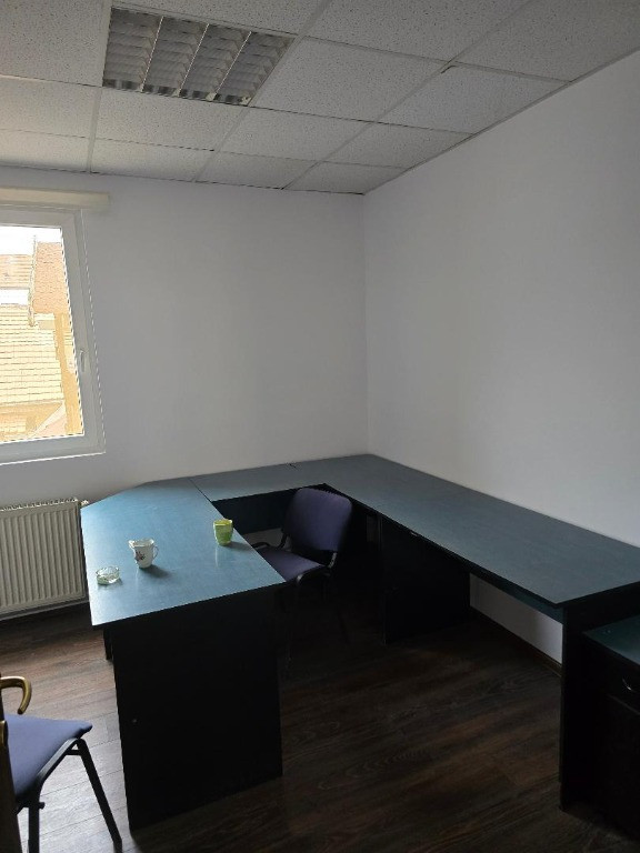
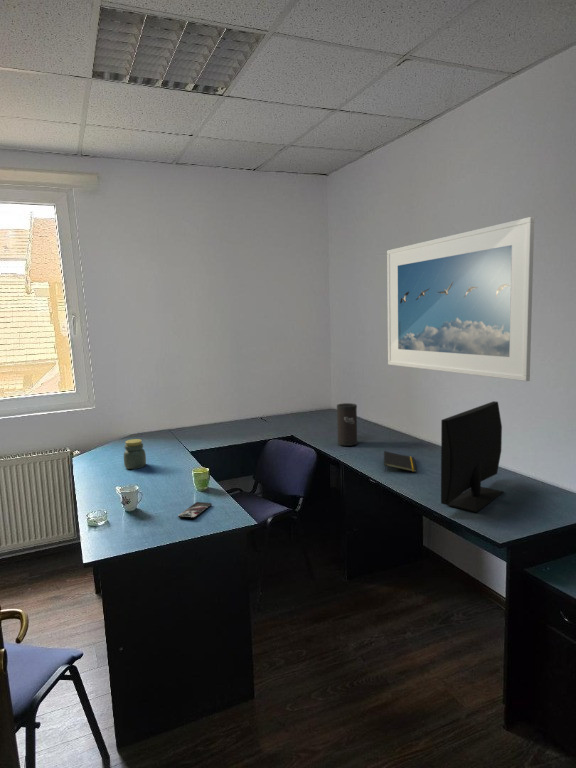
+ jar [123,438,147,470]
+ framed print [386,216,535,382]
+ notepad [383,450,417,473]
+ smartphone [177,501,213,520]
+ monitor [440,400,505,513]
+ speaker [336,402,358,447]
